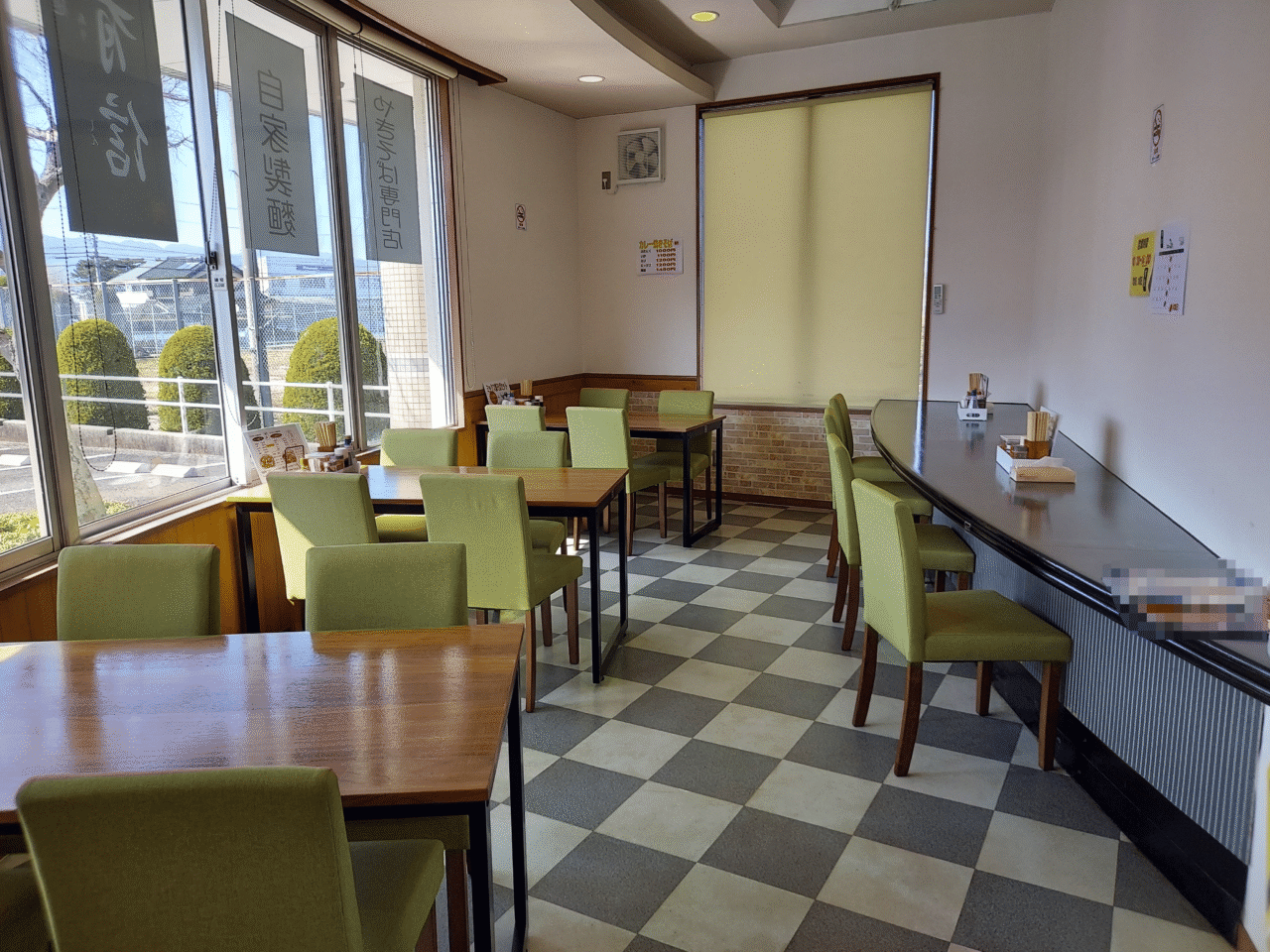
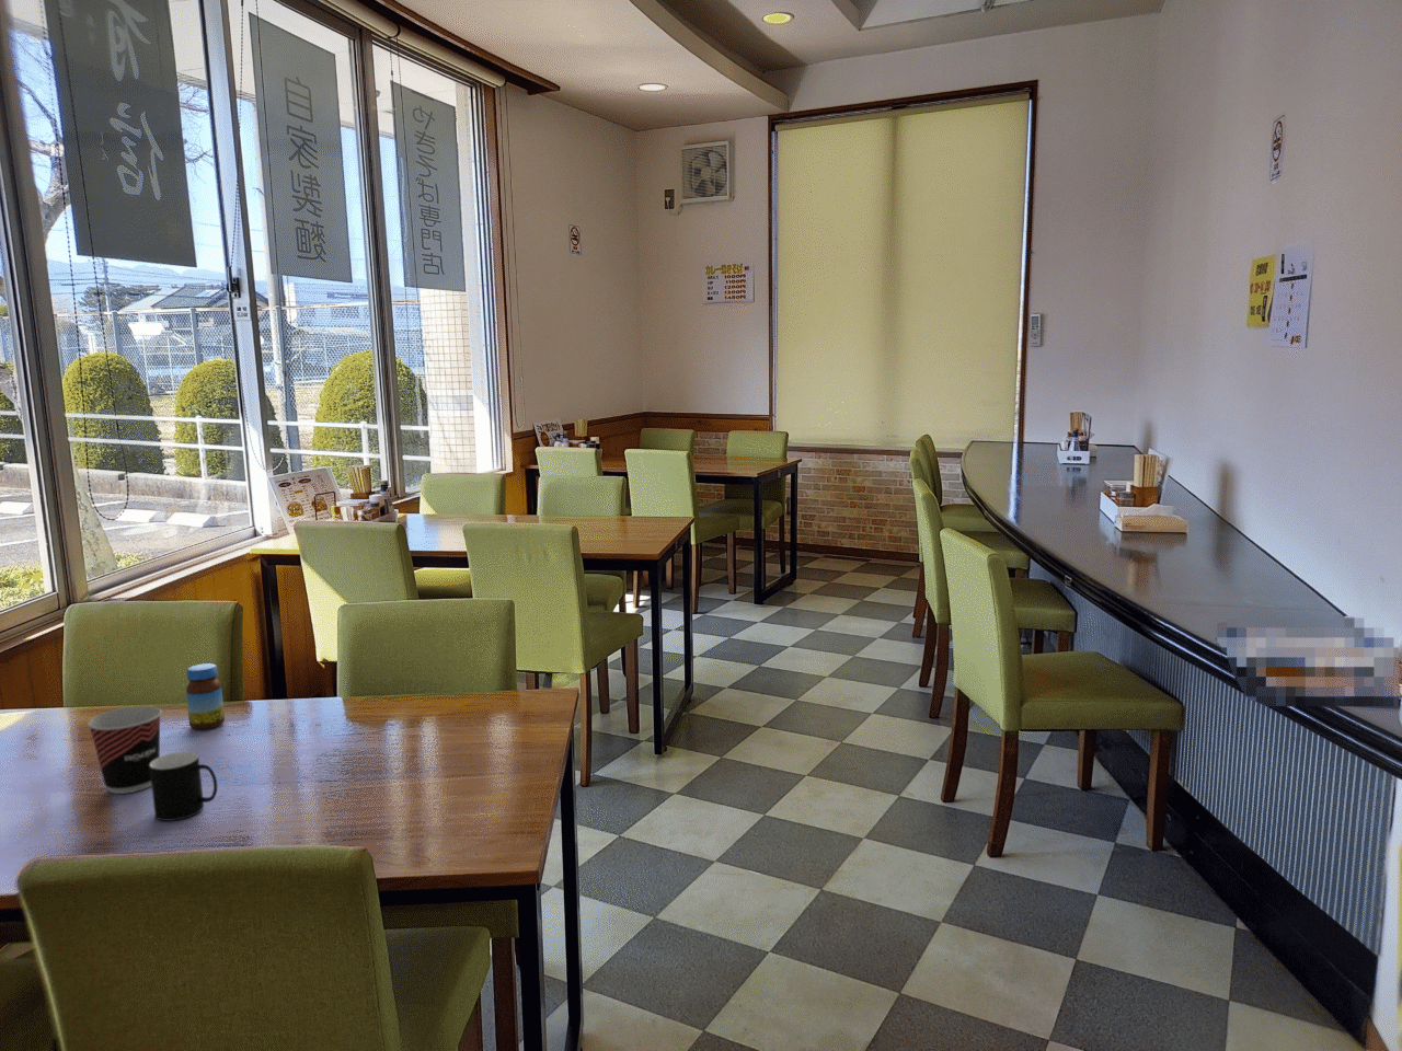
+ cup [149,751,217,822]
+ jar [185,662,225,730]
+ cup [86,705,163,795]
